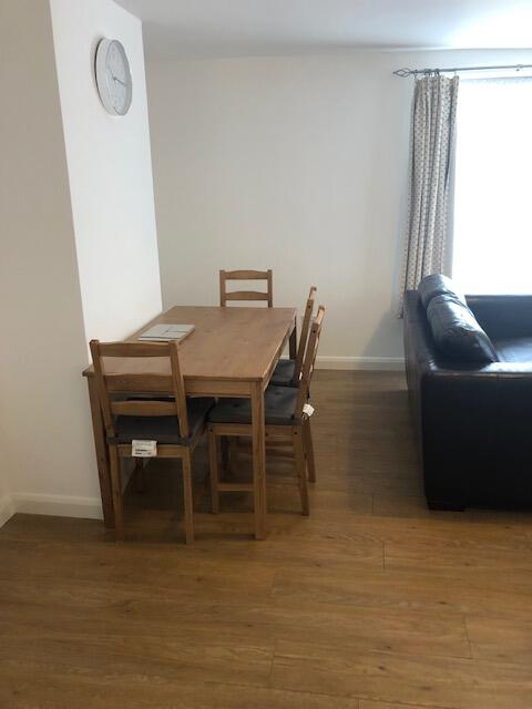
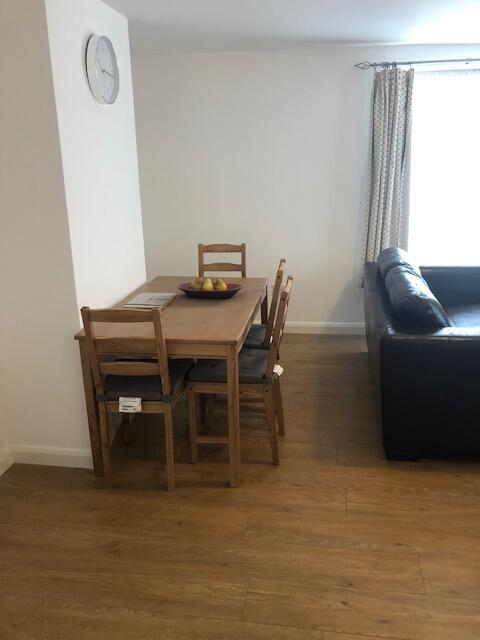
+ fruit bowl [176,277,244,300]
